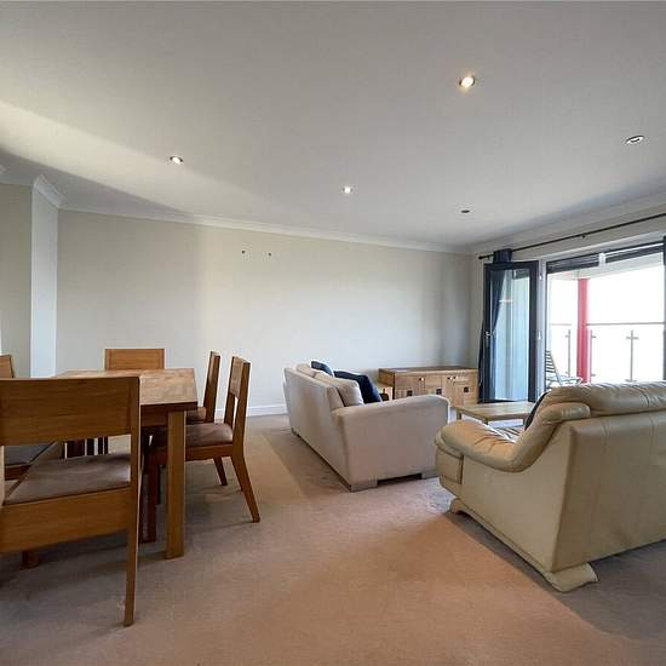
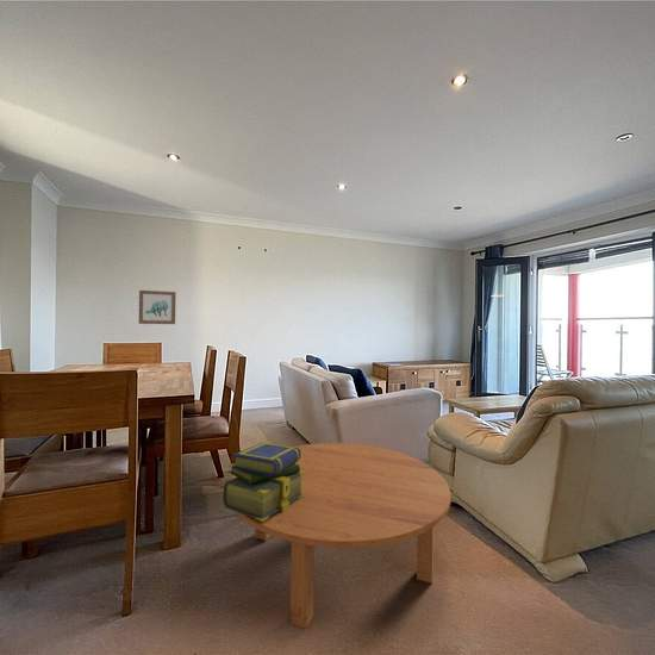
+ stack of books [222,442,305,522]
+ coffee table [230,442,451,630]
+ wall art [138,289,177,325]
